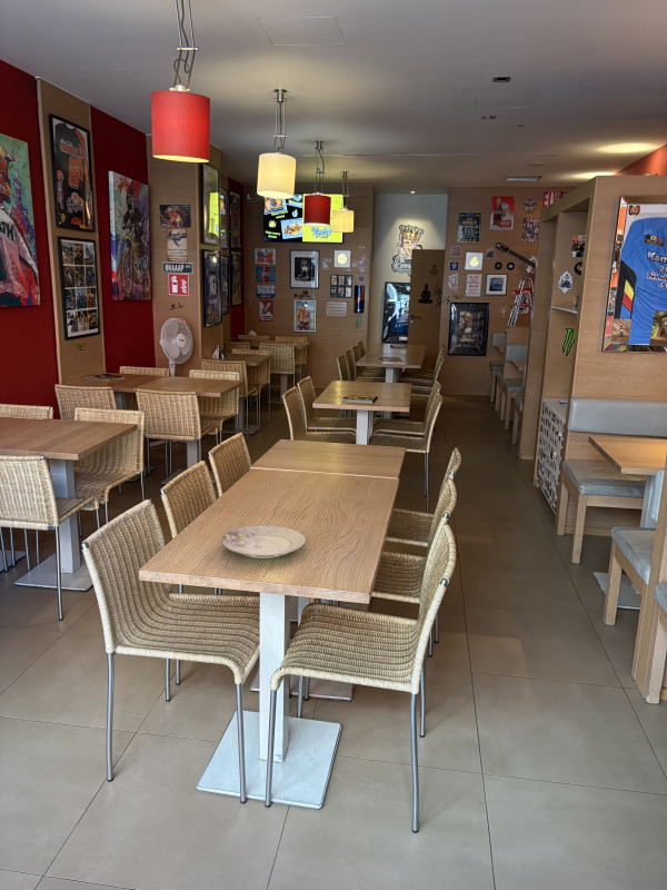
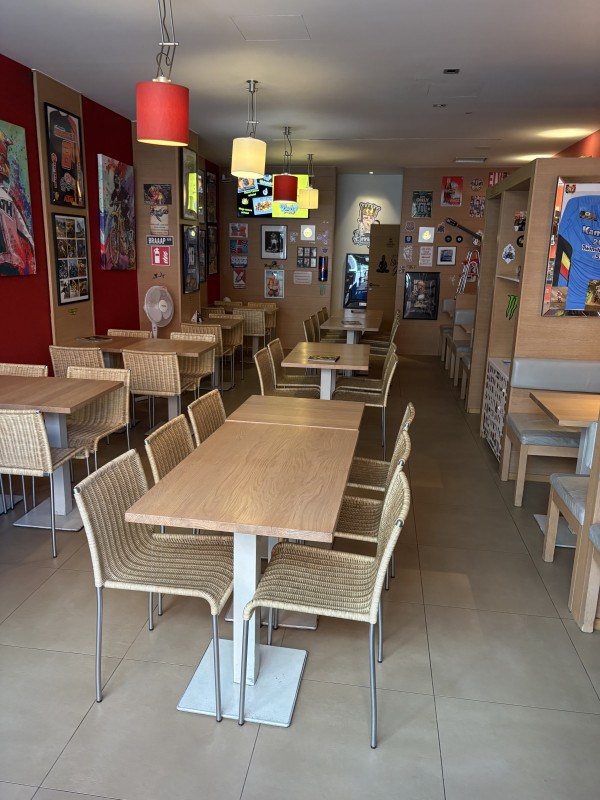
- plate [220,524,307,560]
